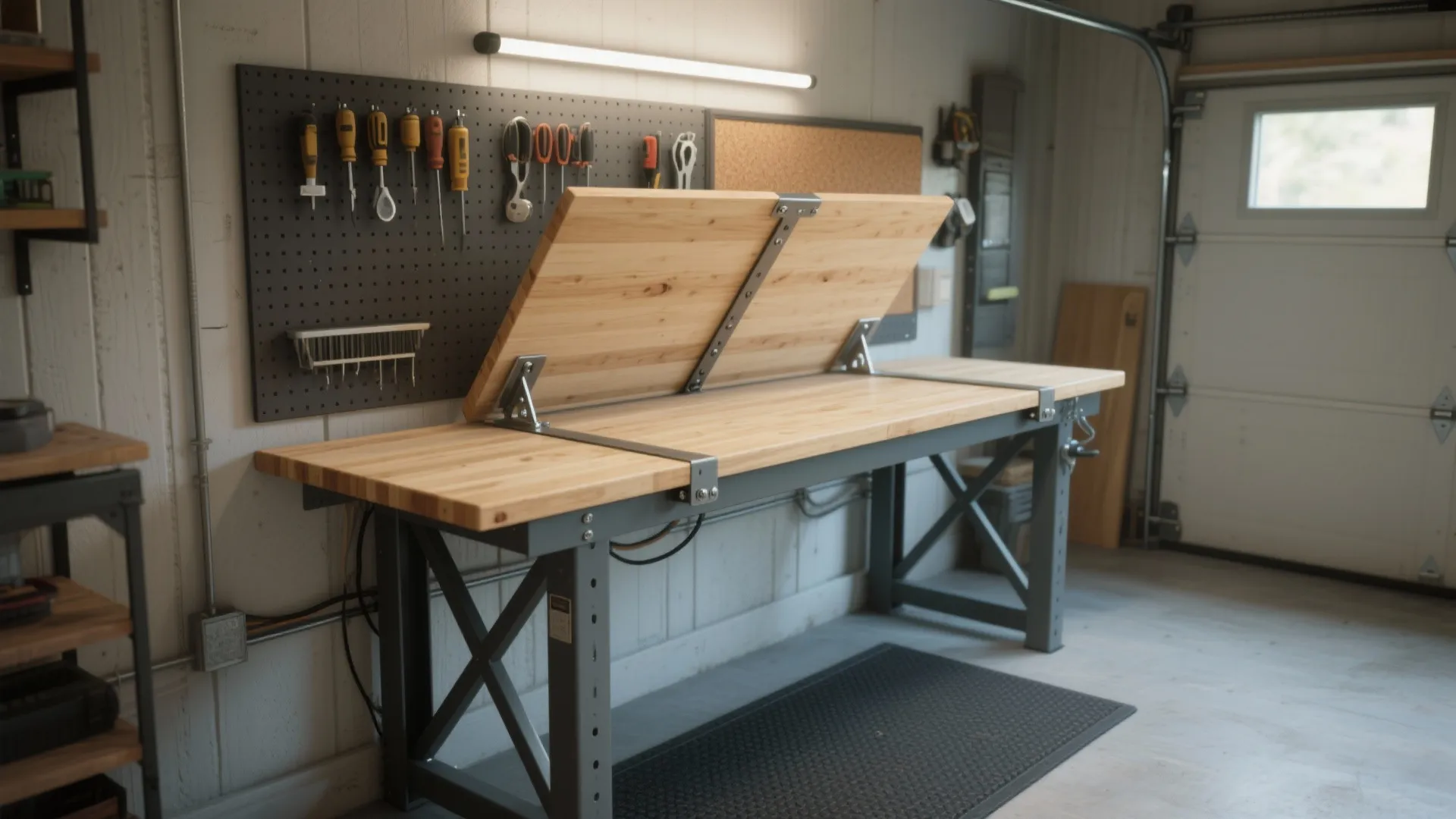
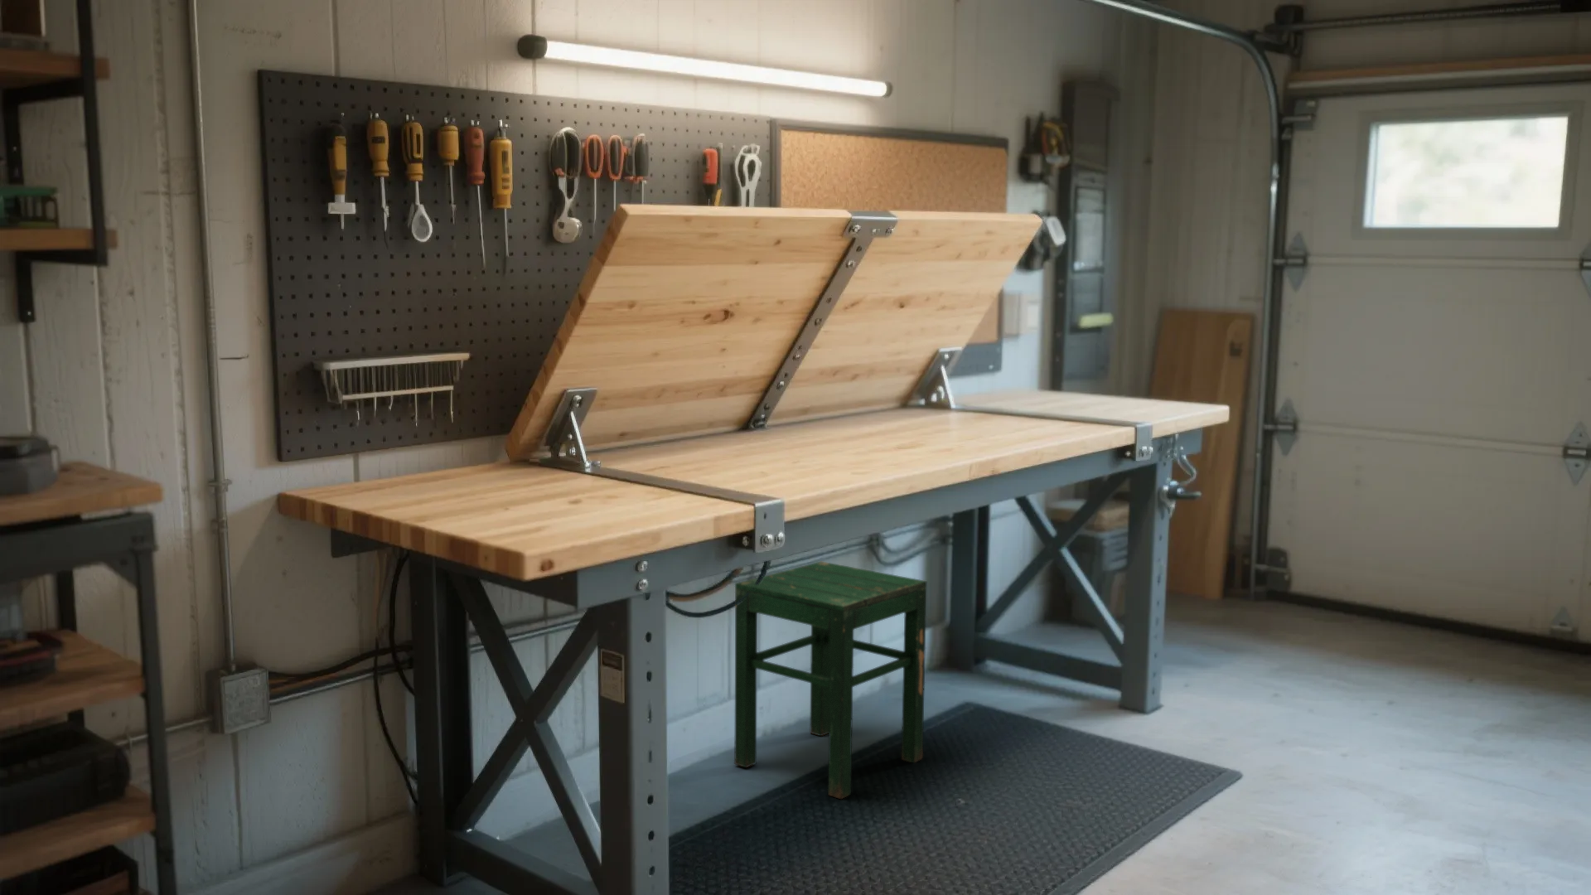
+ stool [733,561,928,800]
